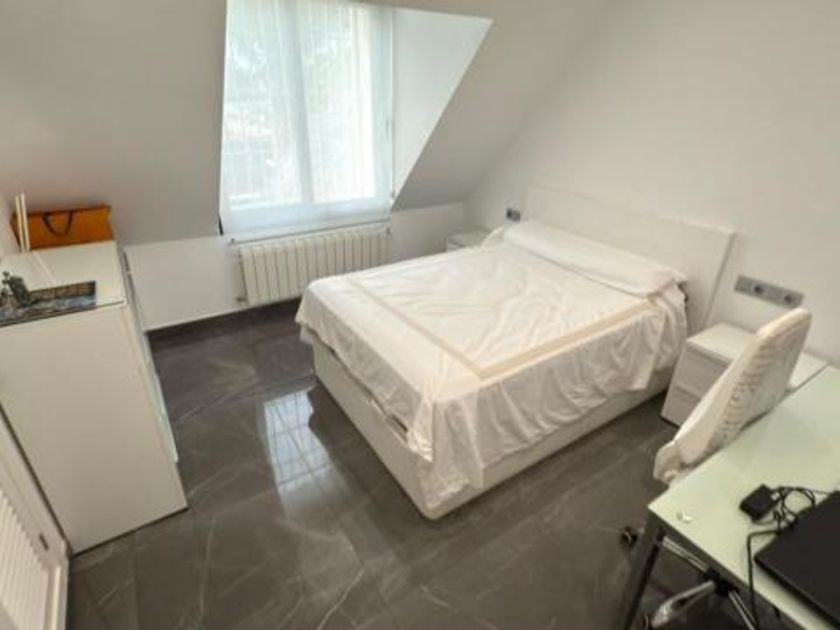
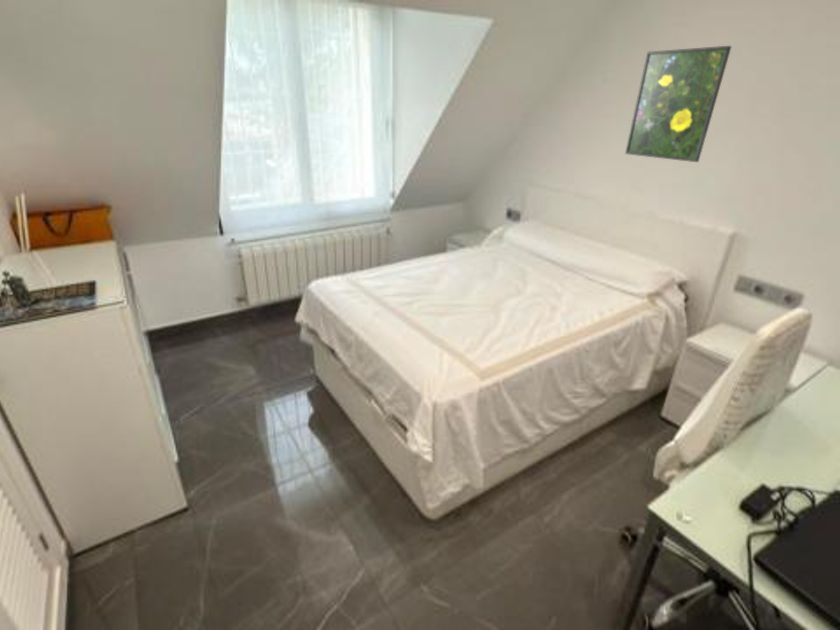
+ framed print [624,45,732,163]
